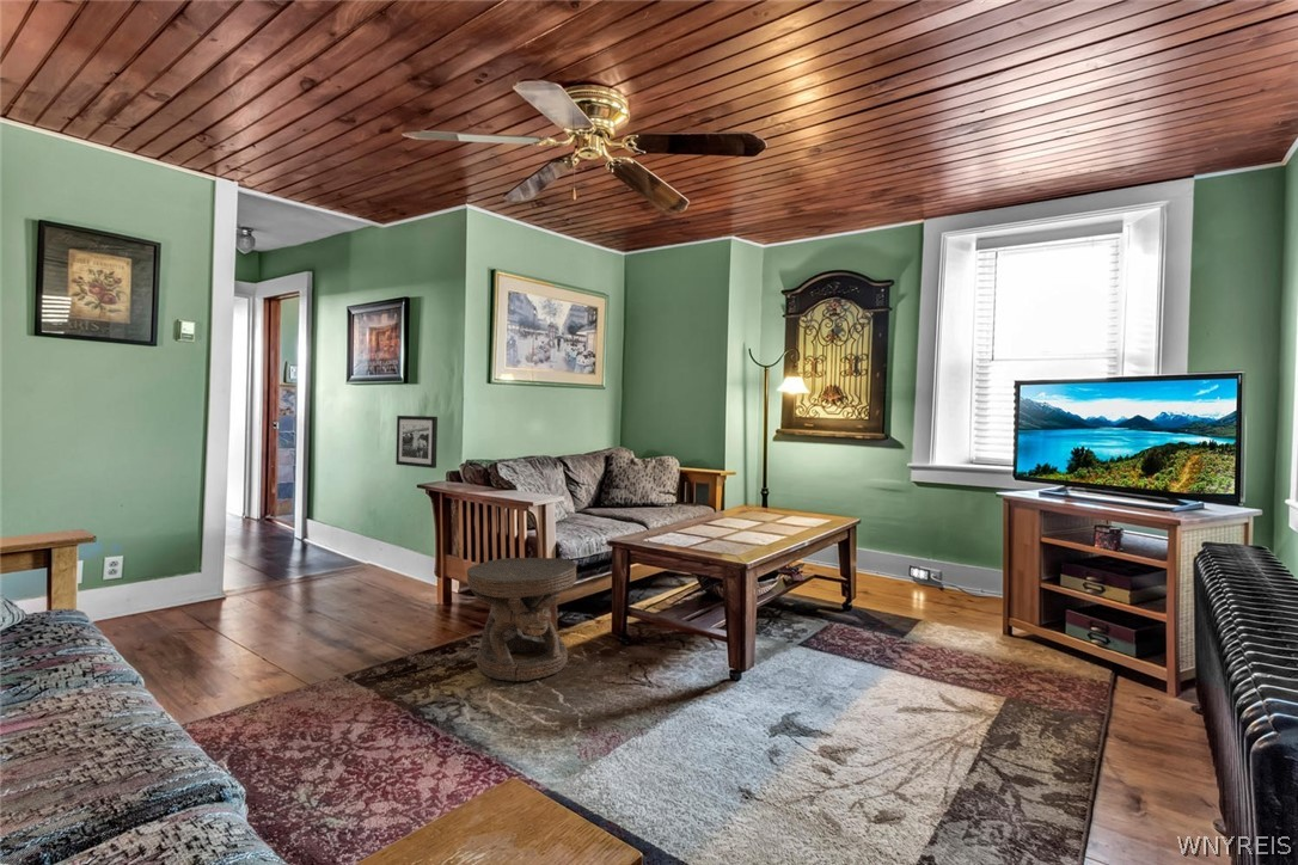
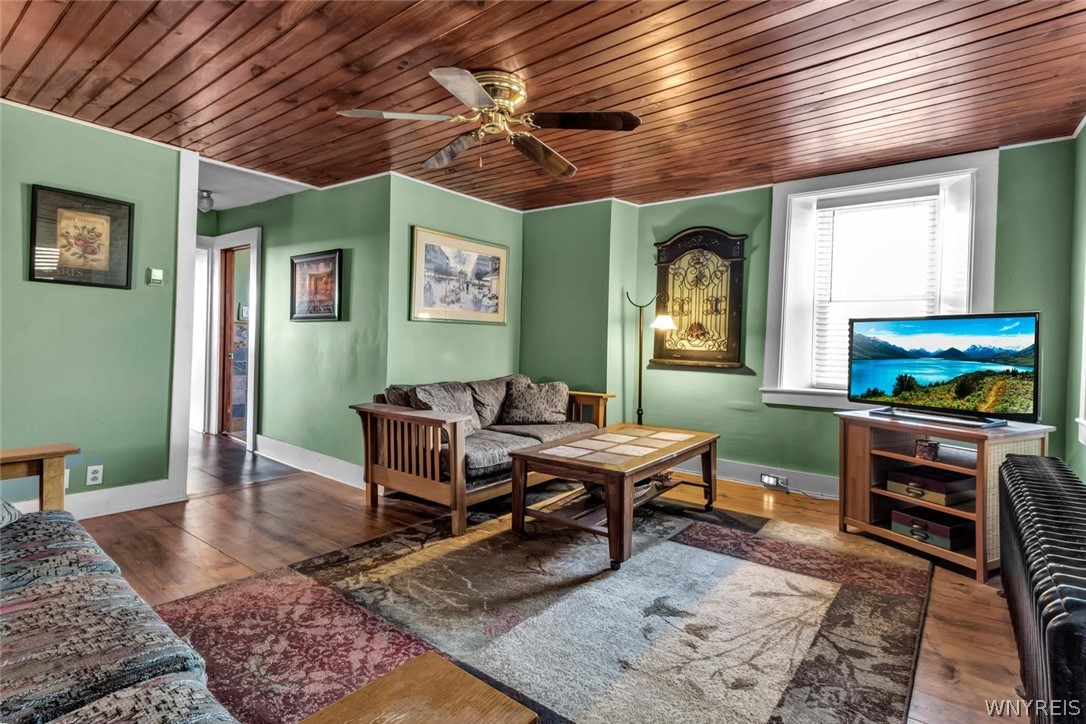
- picture frame [394,415,439,470]
- carved stool [466,557,577,682]
